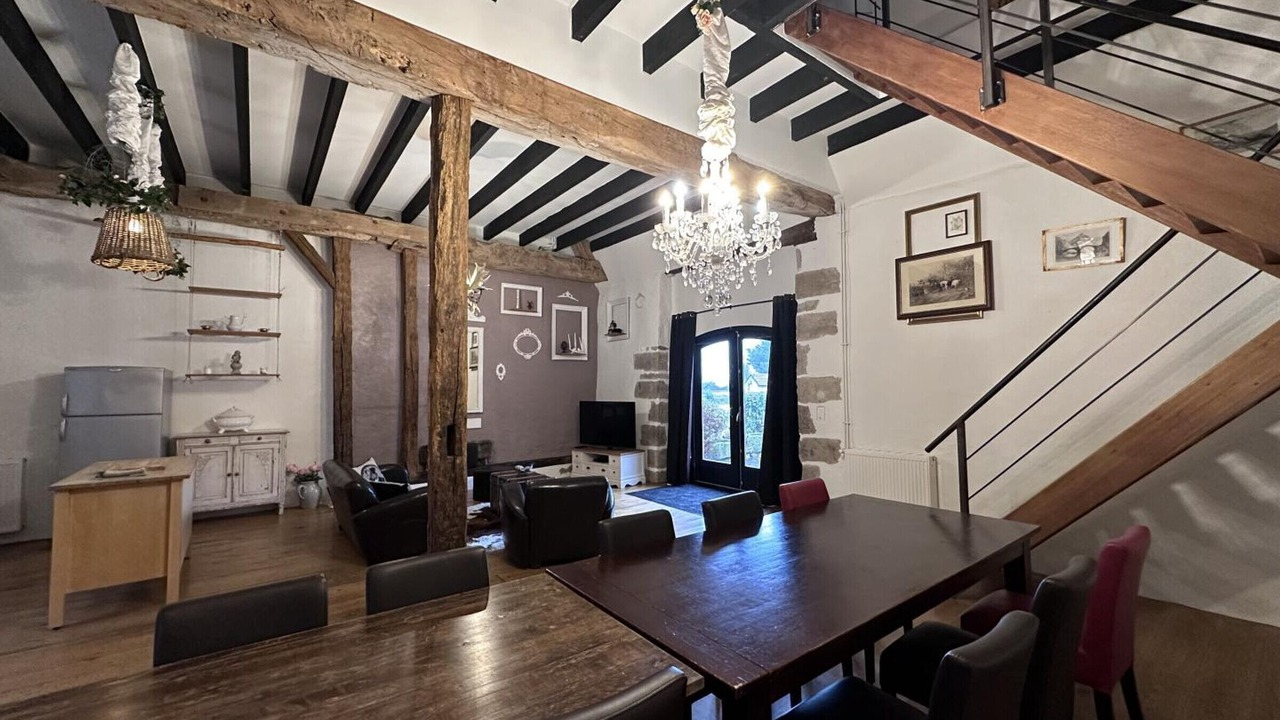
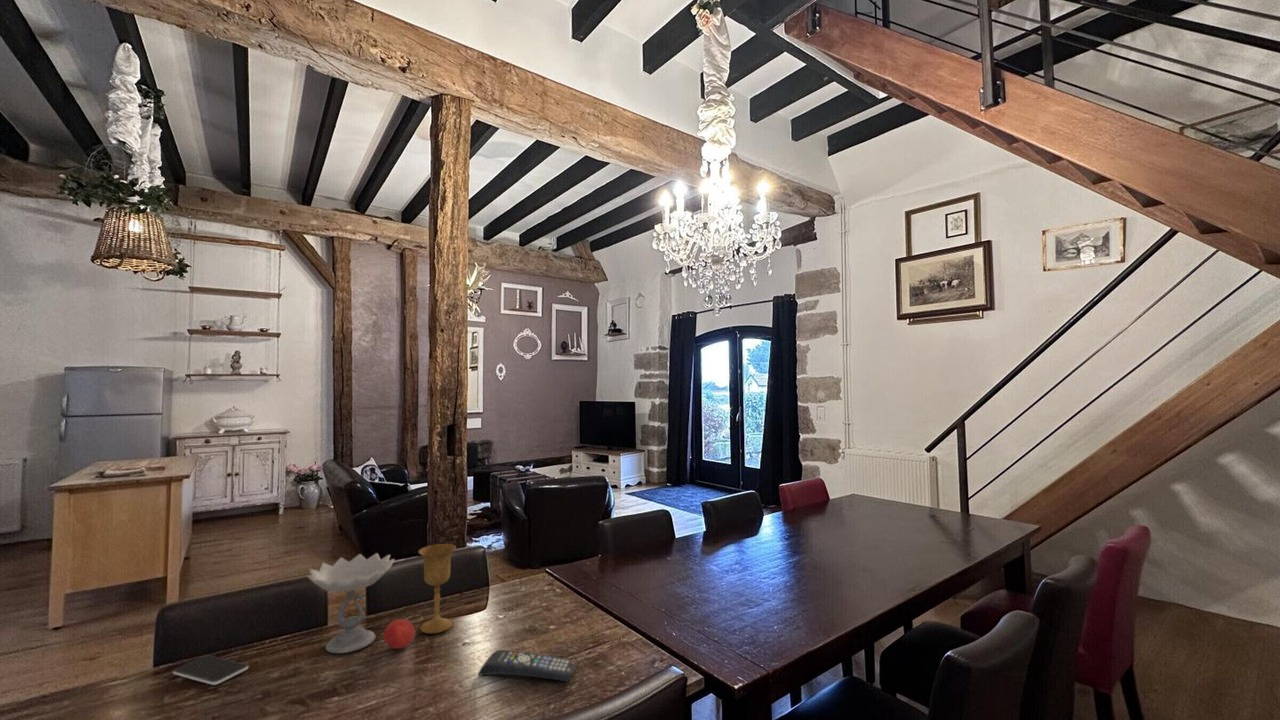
+ remote control [477,649,579,682]
+ smartphone [172,654,249,686]
+ goblet [306,543,457,654]
